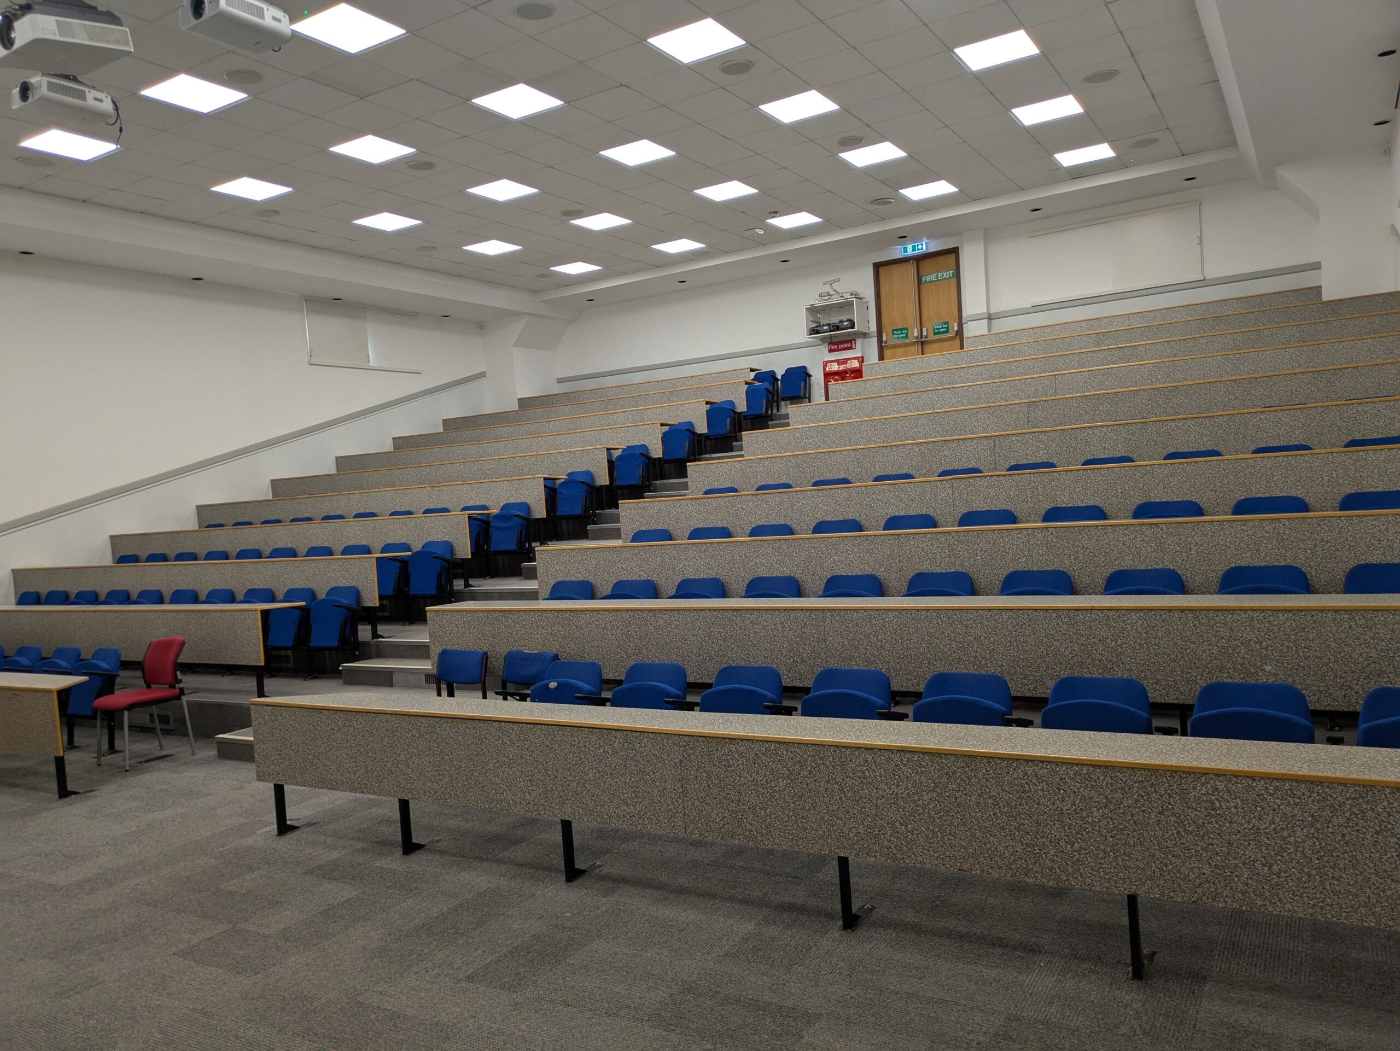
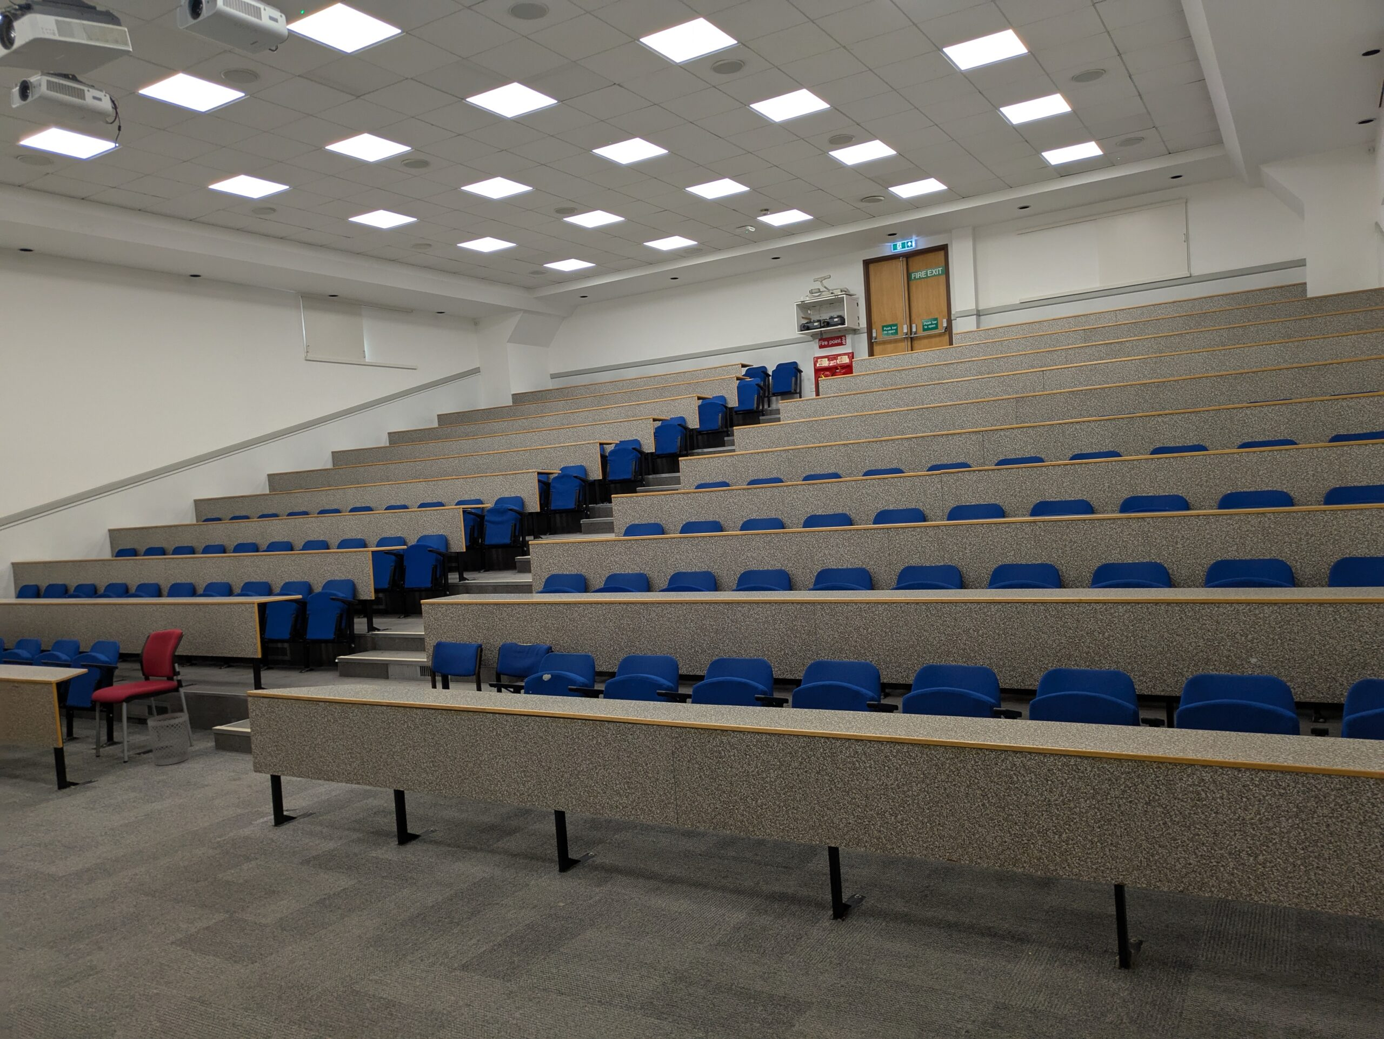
+ wastebasket [146,712,189,766]
